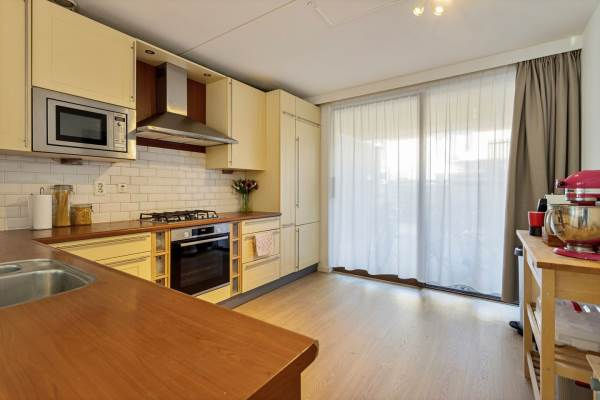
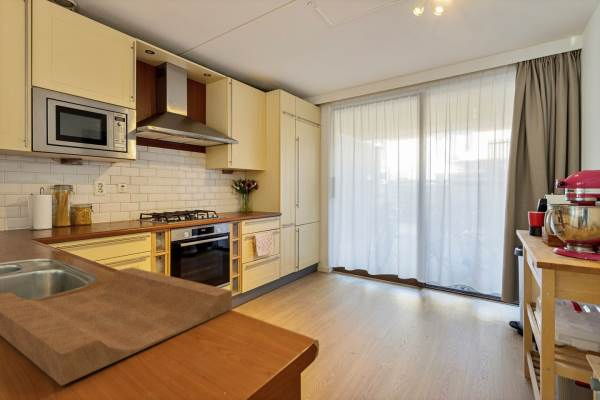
+ cutting board [0,267,233,387]
